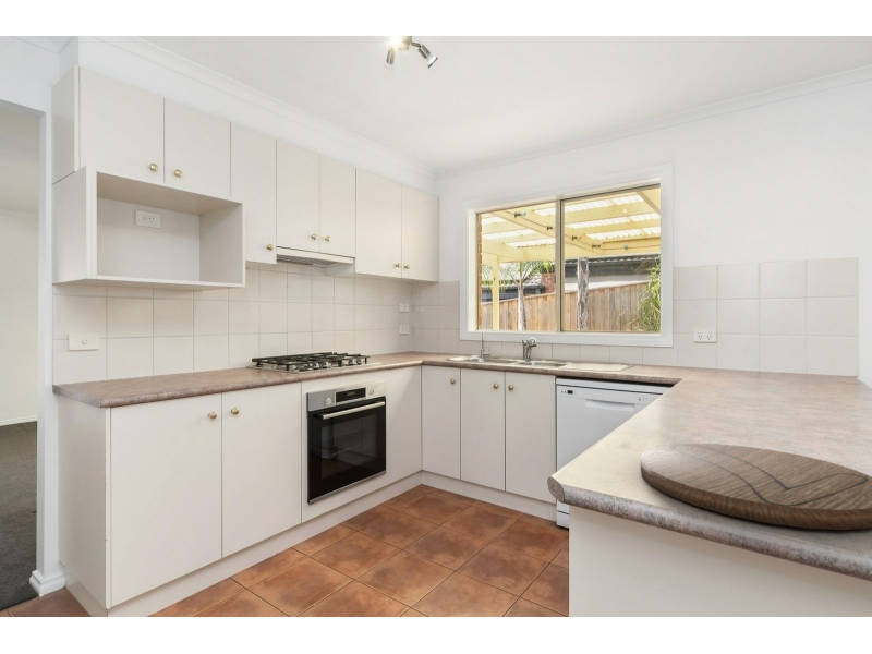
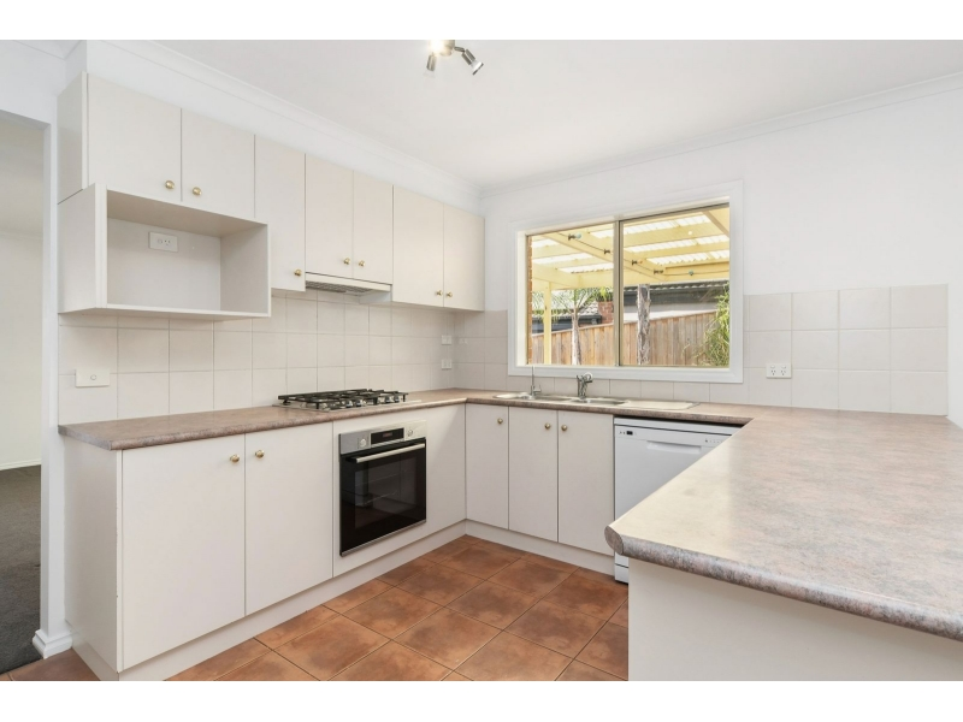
- cutting board [640,443,872,531]
